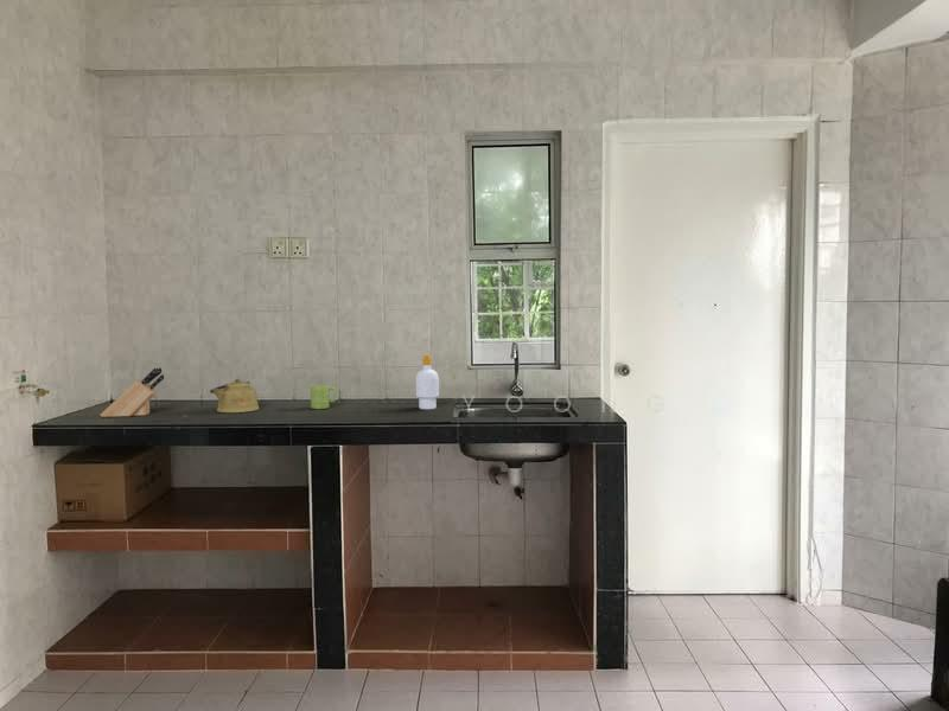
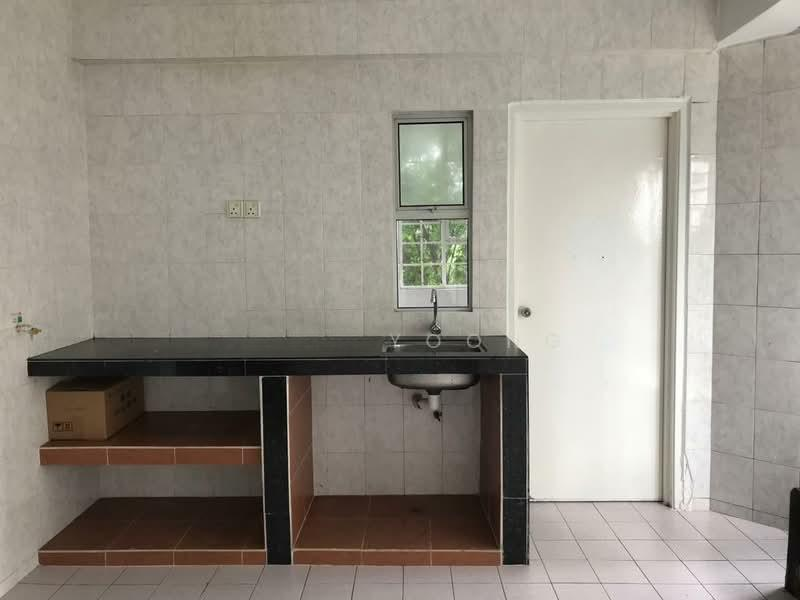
- soap bottle [415,353,440,410]
- kettle [209,377,260,414]
- knife block [98,367,165,418]
- mug [310,384,339,410]
